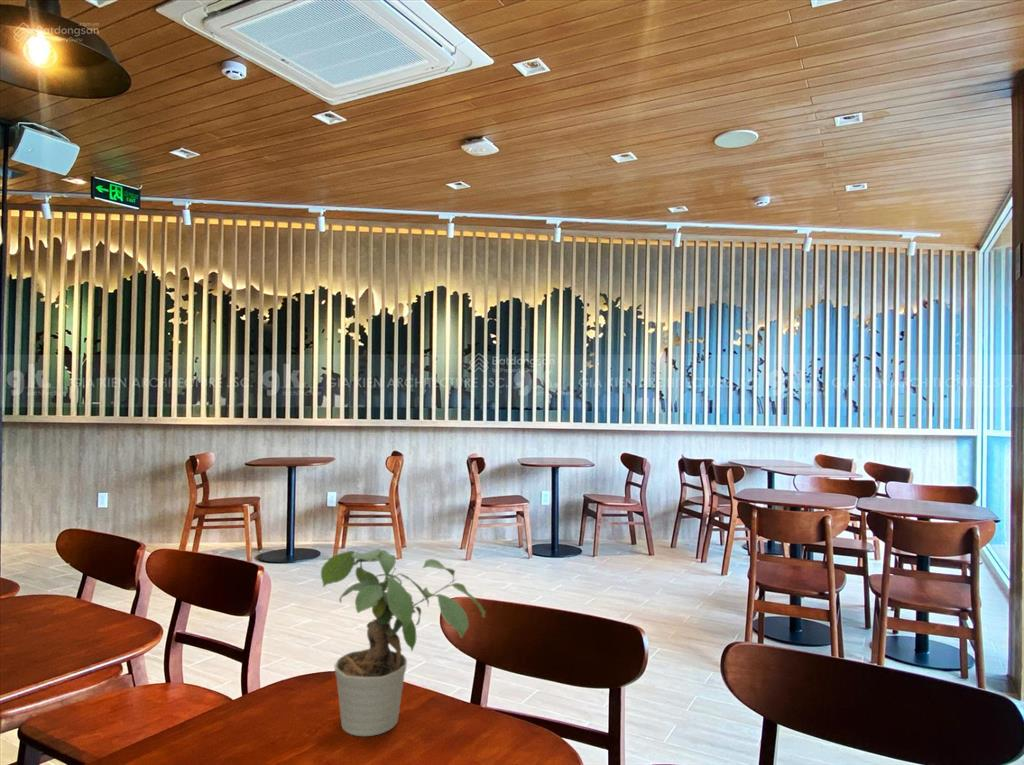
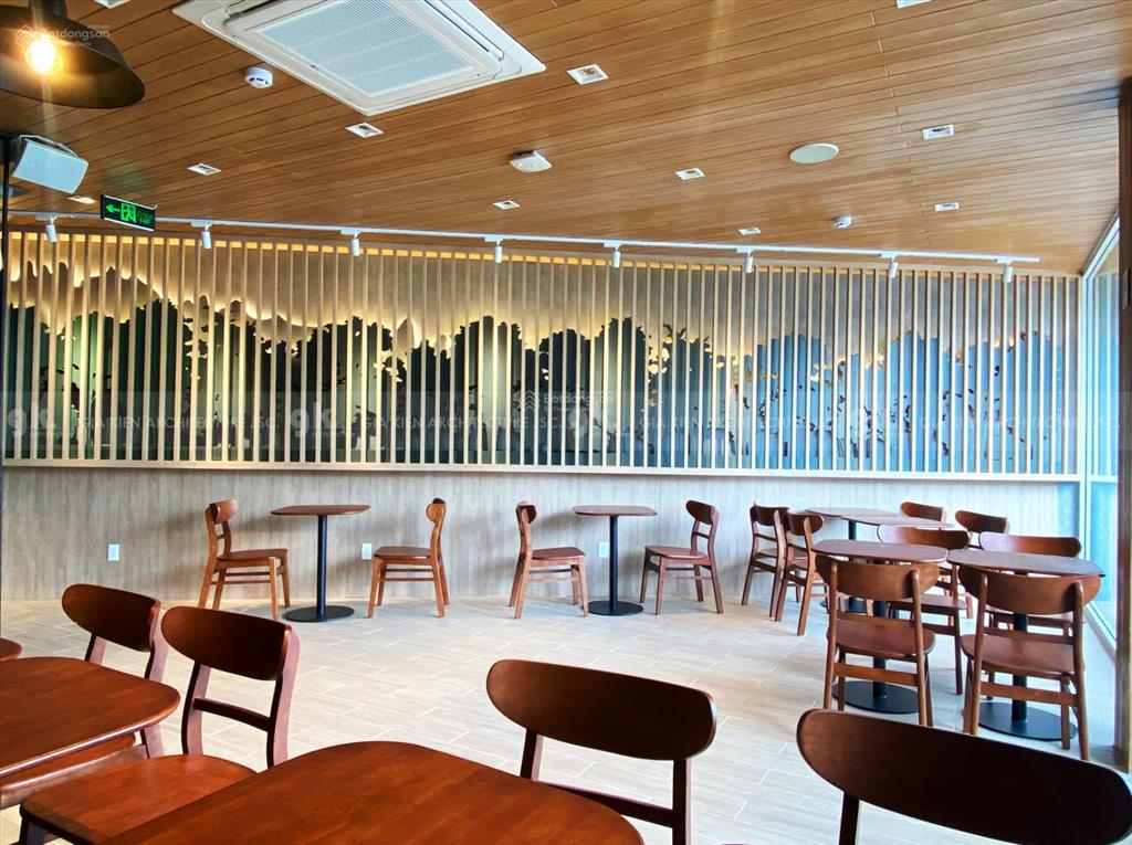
- potted plant [320,548,487,737]
